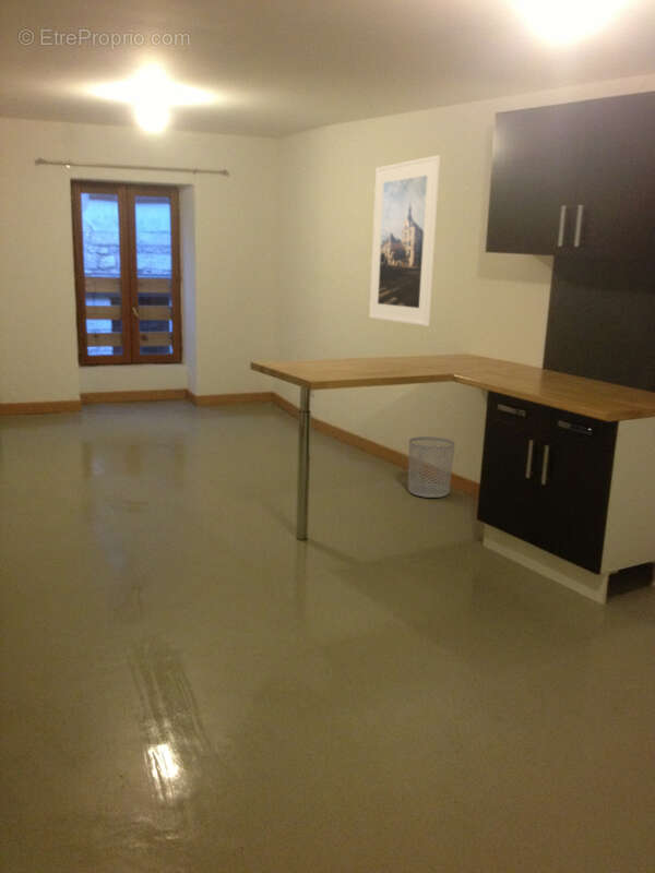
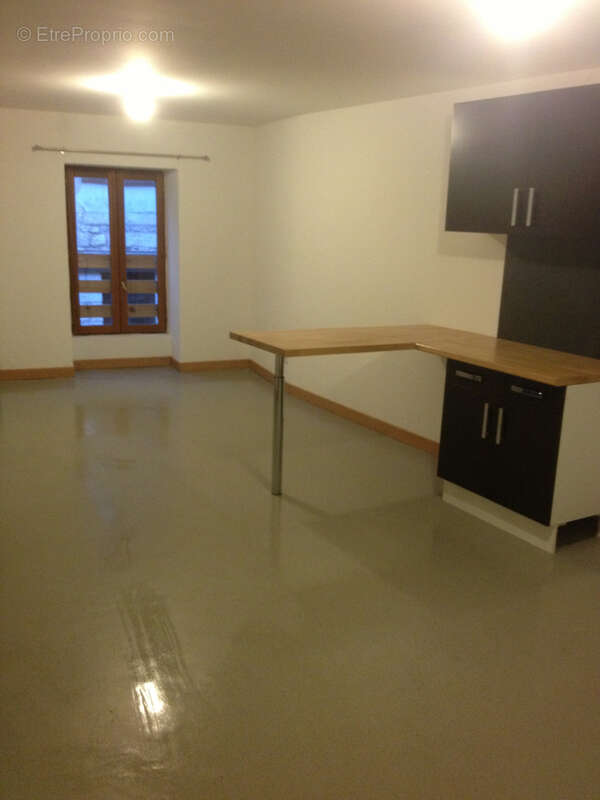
- waste bin [407,435,456,499]
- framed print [368,154,441,327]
